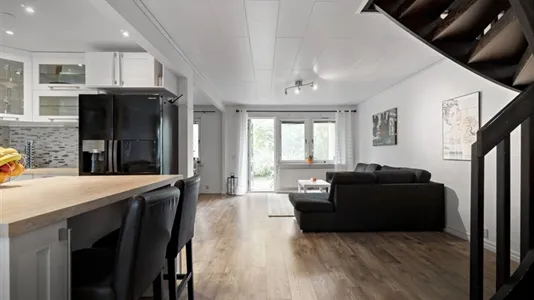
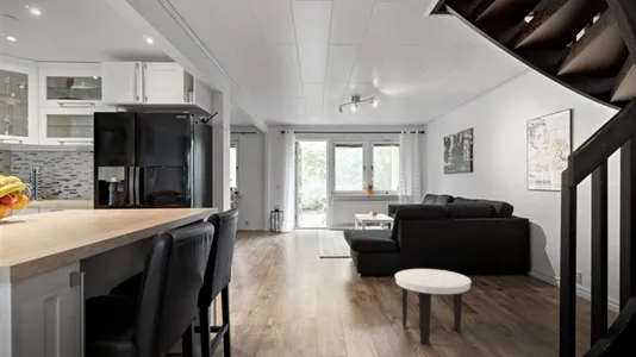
+ side table [394,268,473,346]
